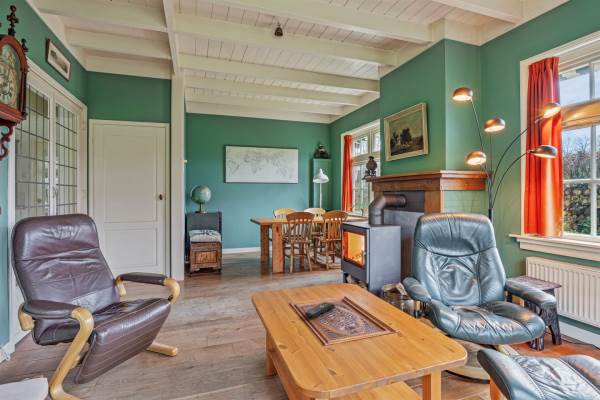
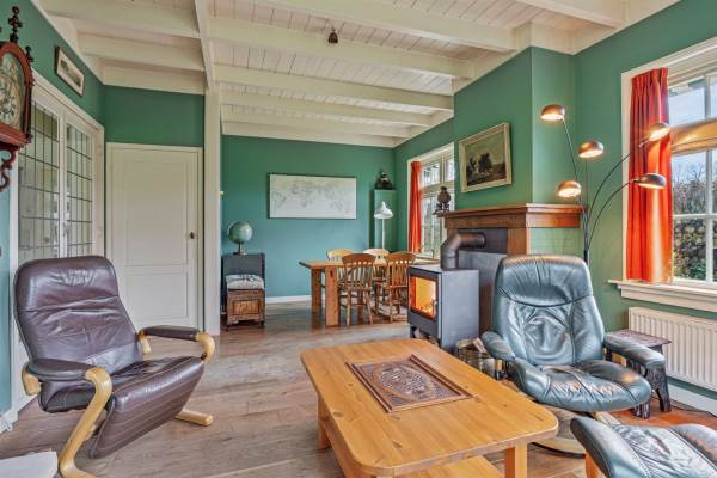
- remote control [304,301,336,319]
